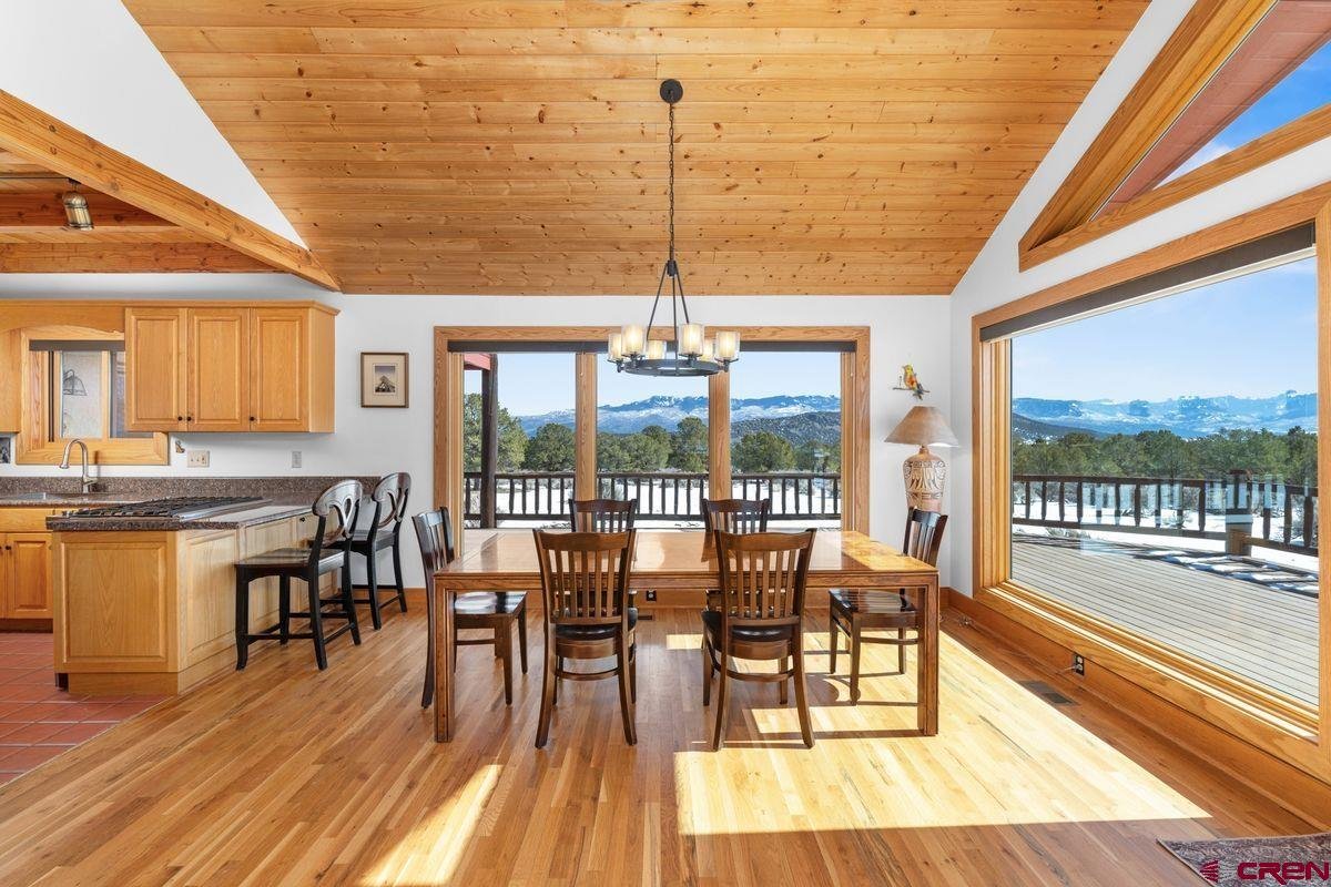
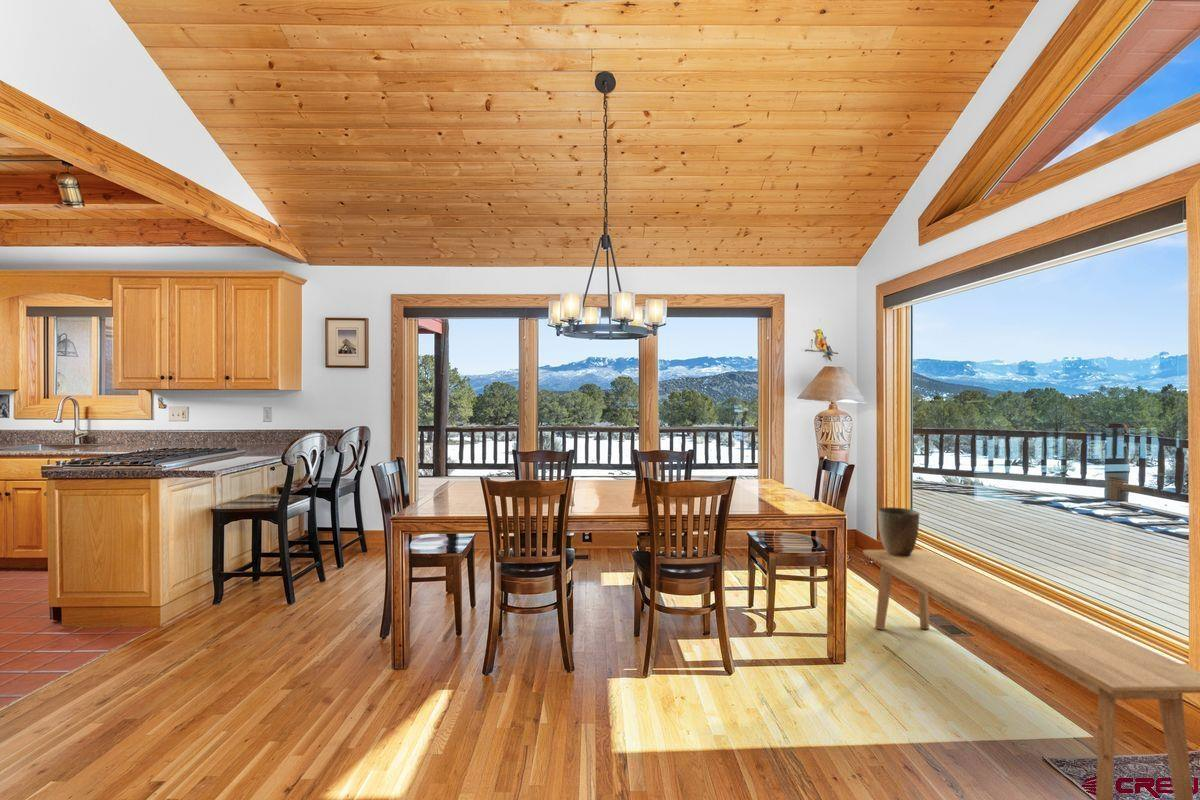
+ bench [862,549,1200,800]
+ ceramic pot [877,506,920,556]
